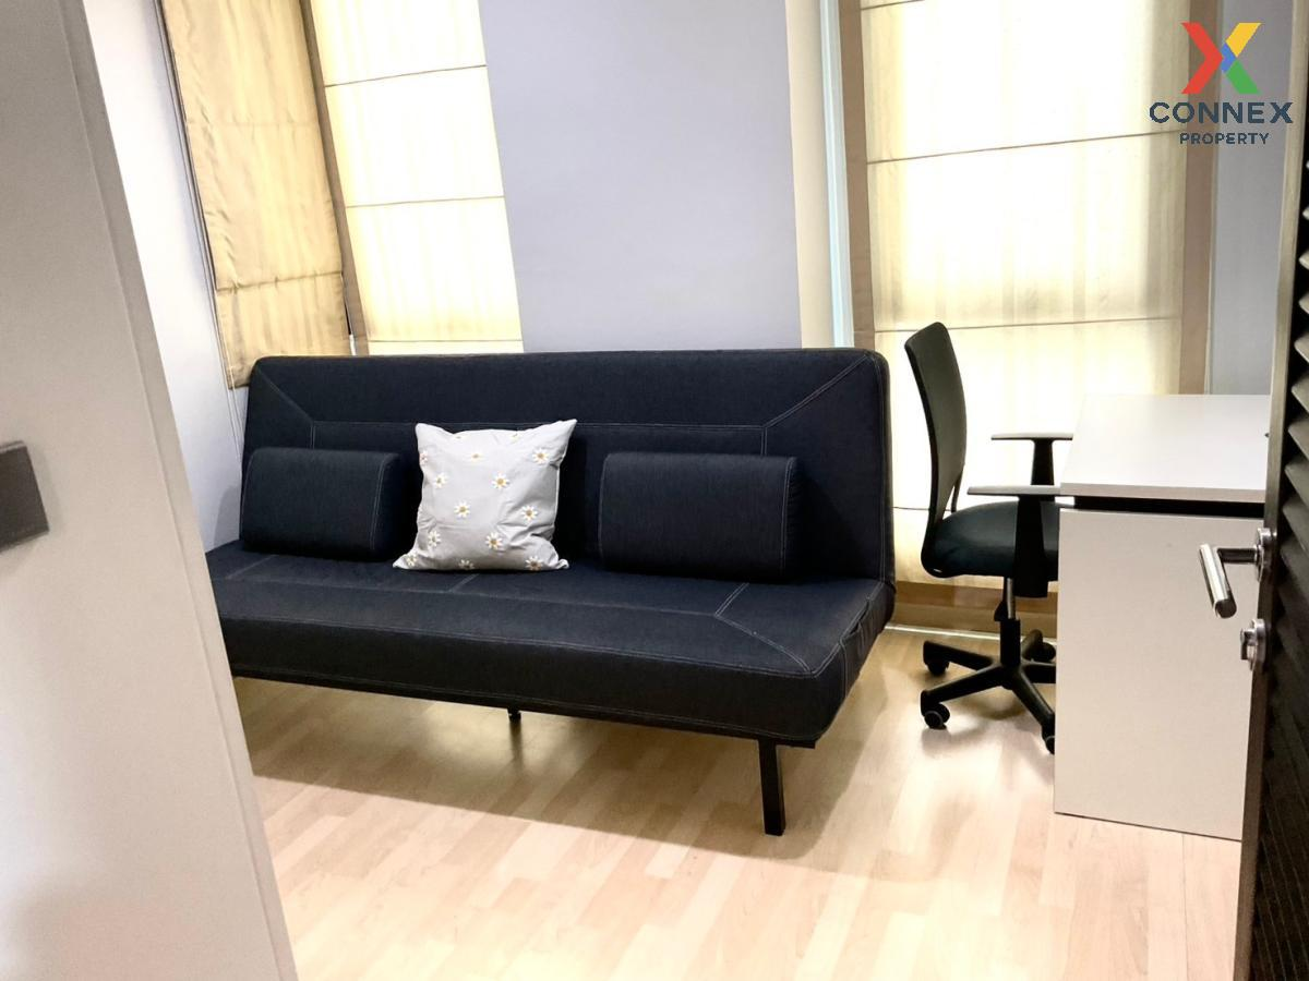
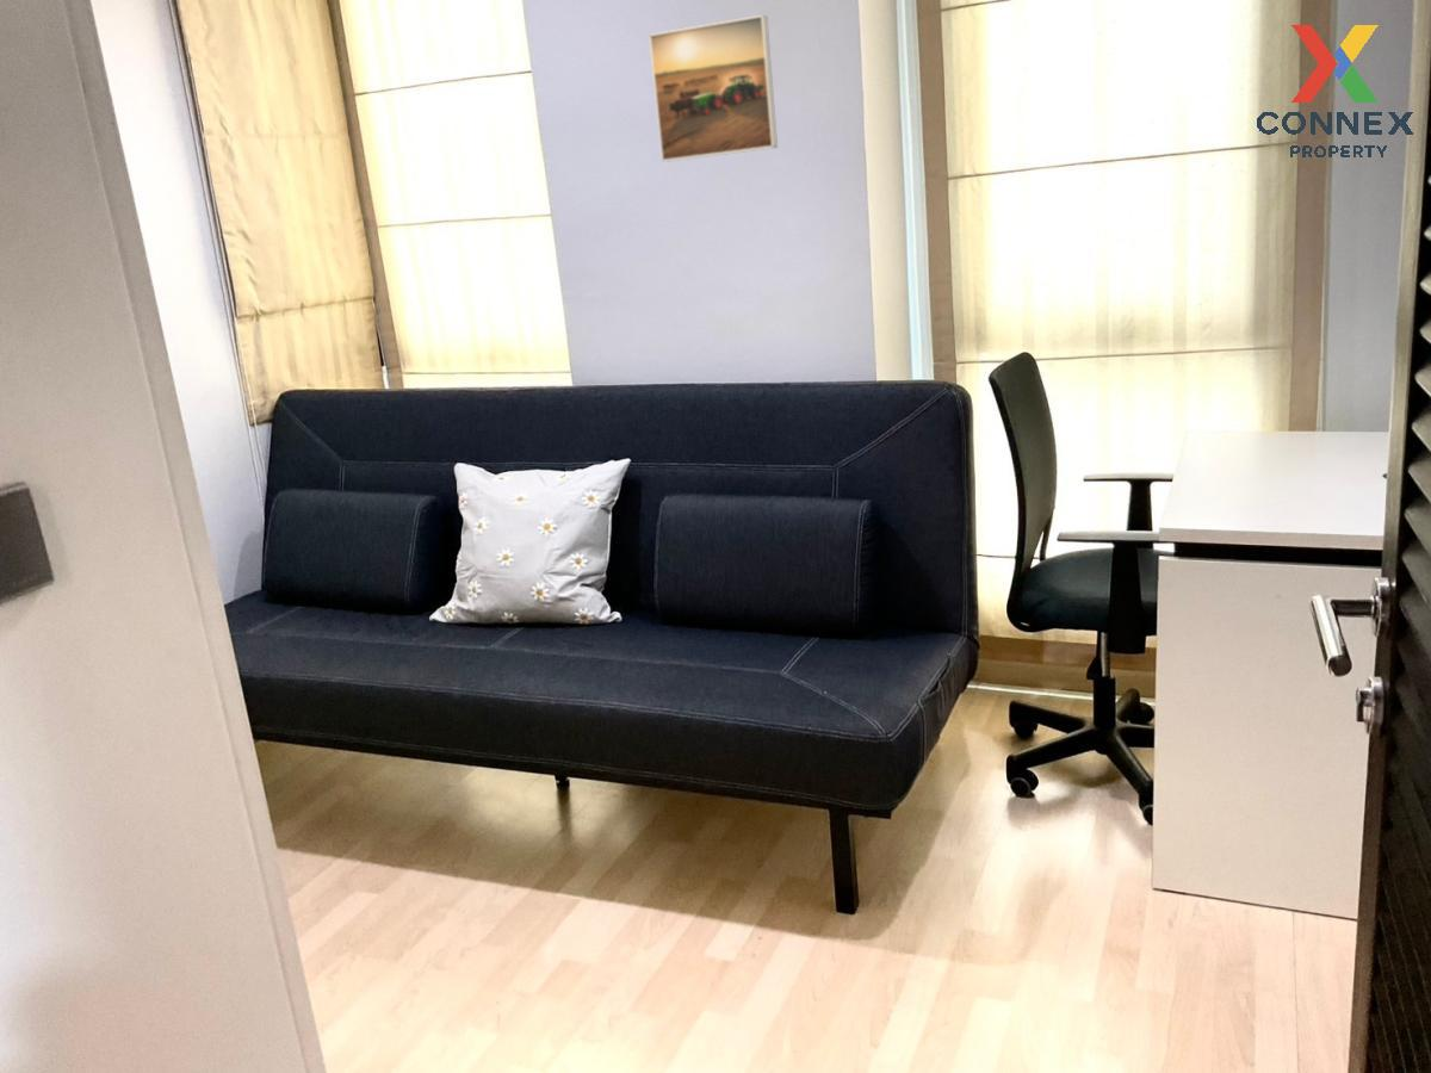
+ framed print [648,13,779,163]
